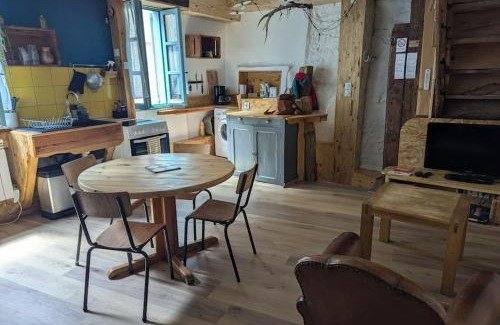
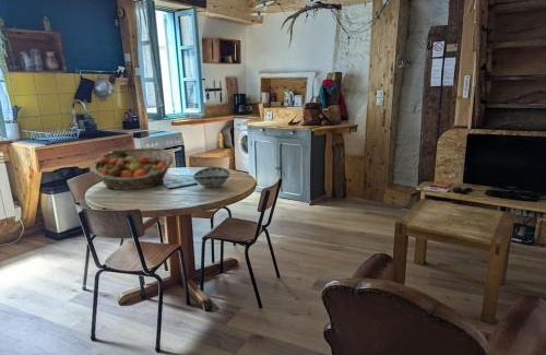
+ decorative bowl [191,166,232,189]
+ fruit basket [91,146,175,191]
